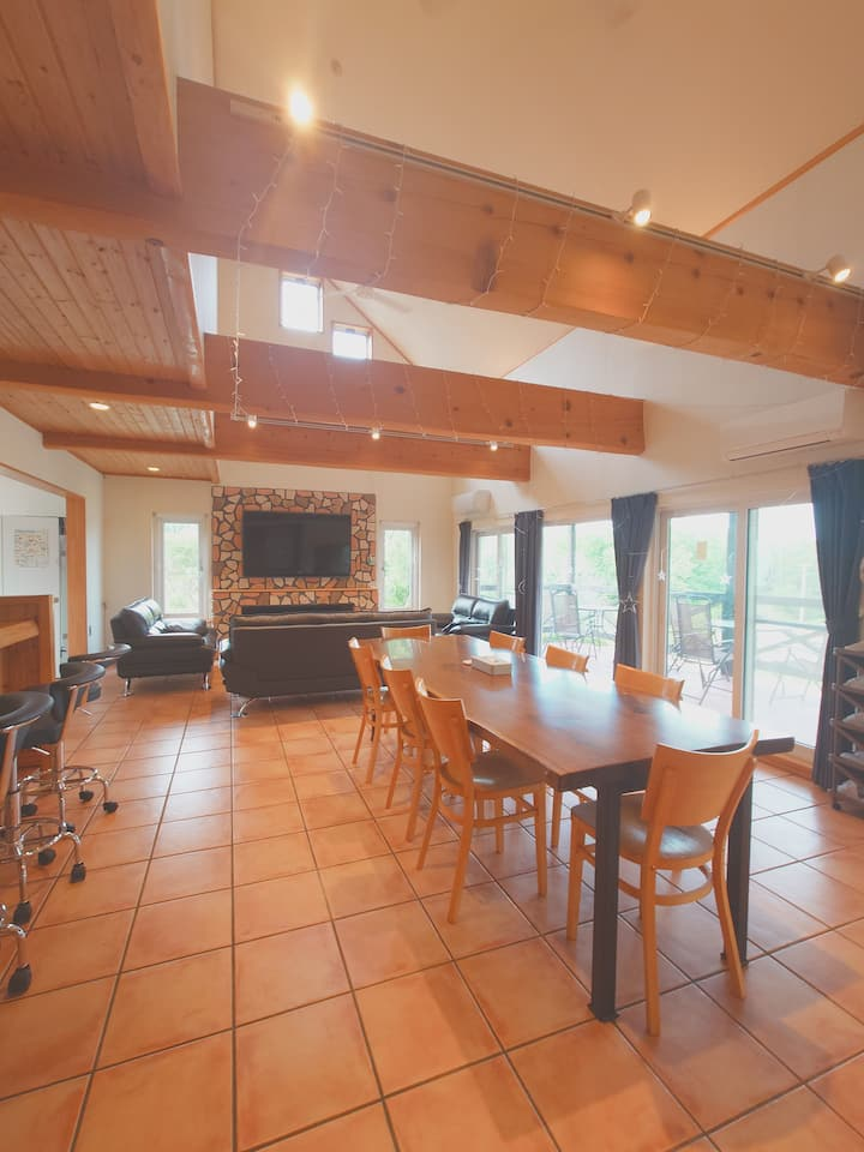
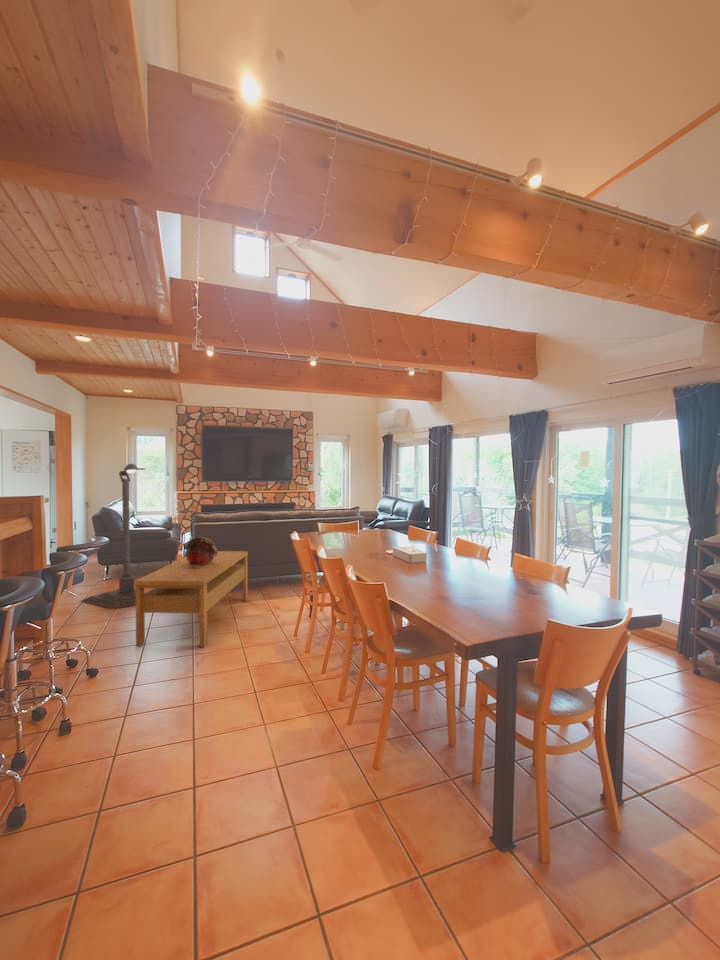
+ coffee table [134,550,249,648]
+ street lamp [80,463,146,609]
+ decorative bowl [185,536,218,567]
